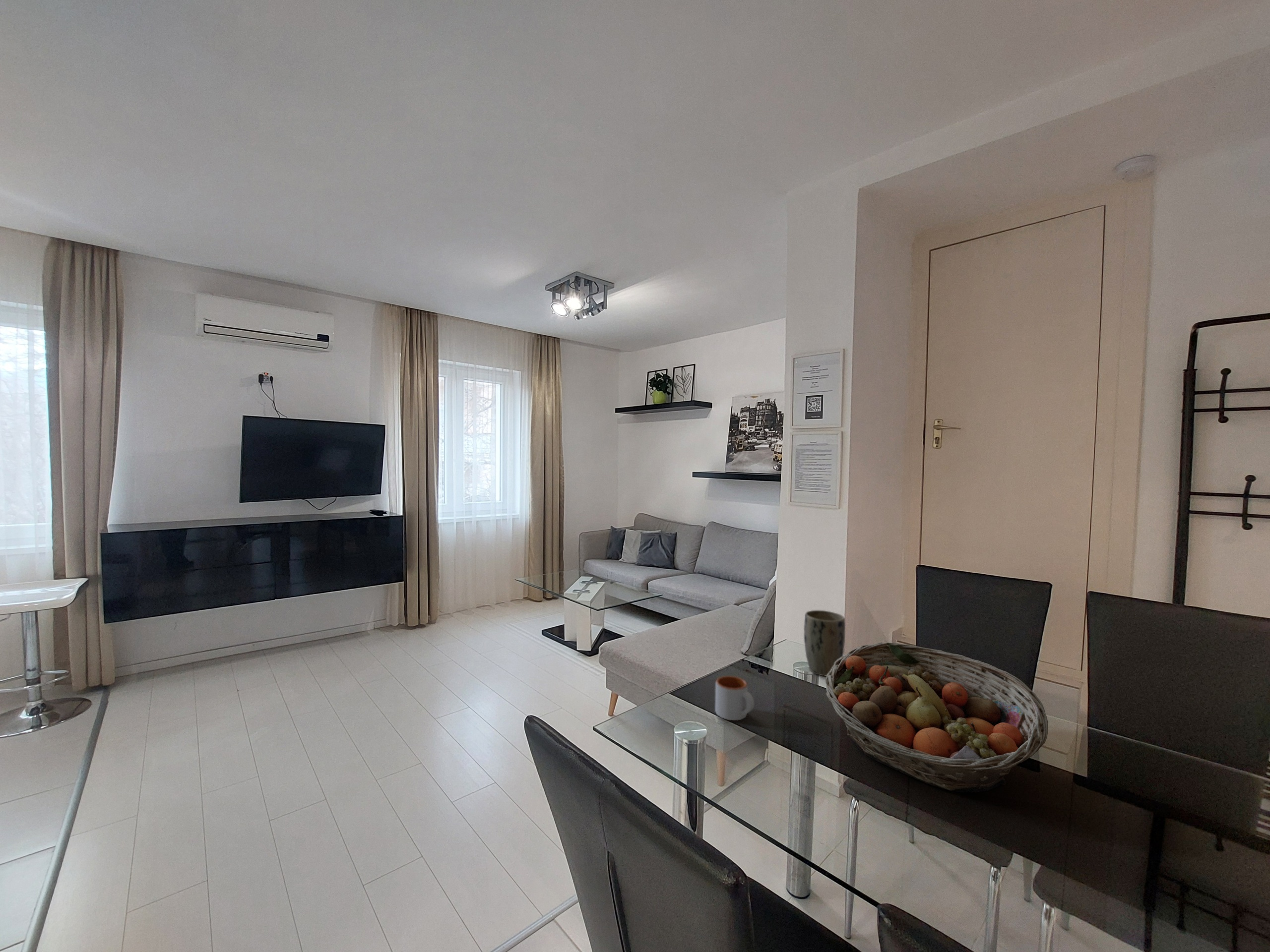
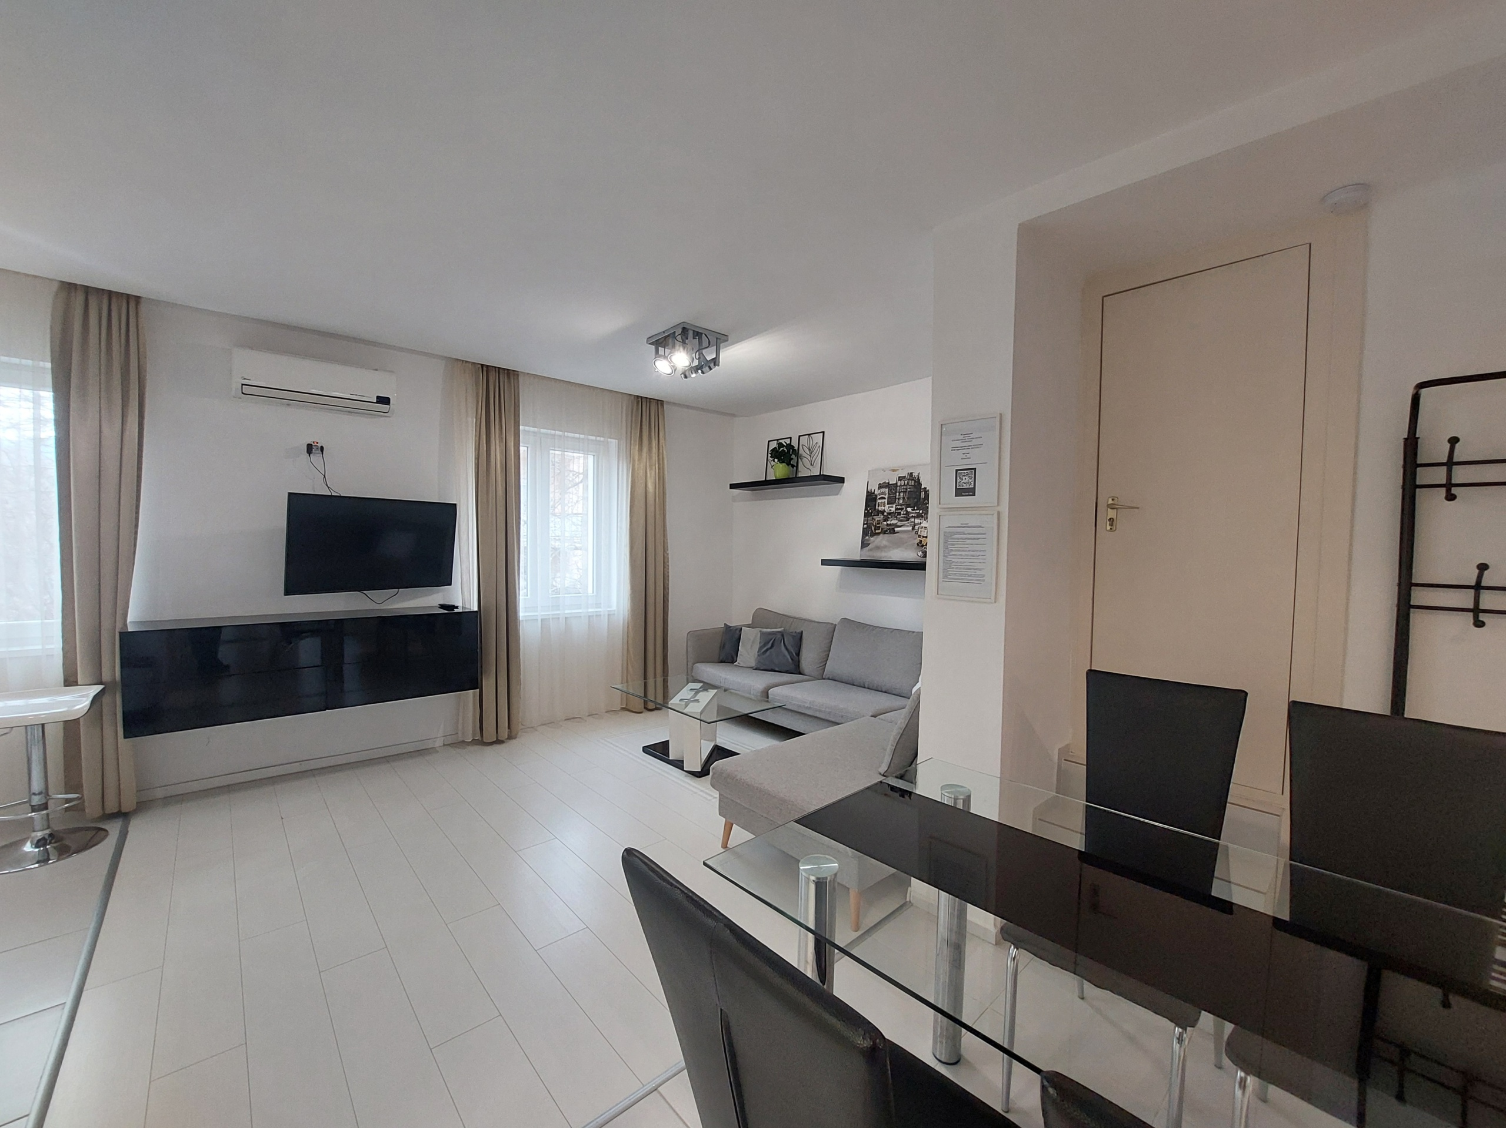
- mug [715,675,755,721]
- fruit basket [825,642,1049,793]
- plant pot [803,610,846,677]
